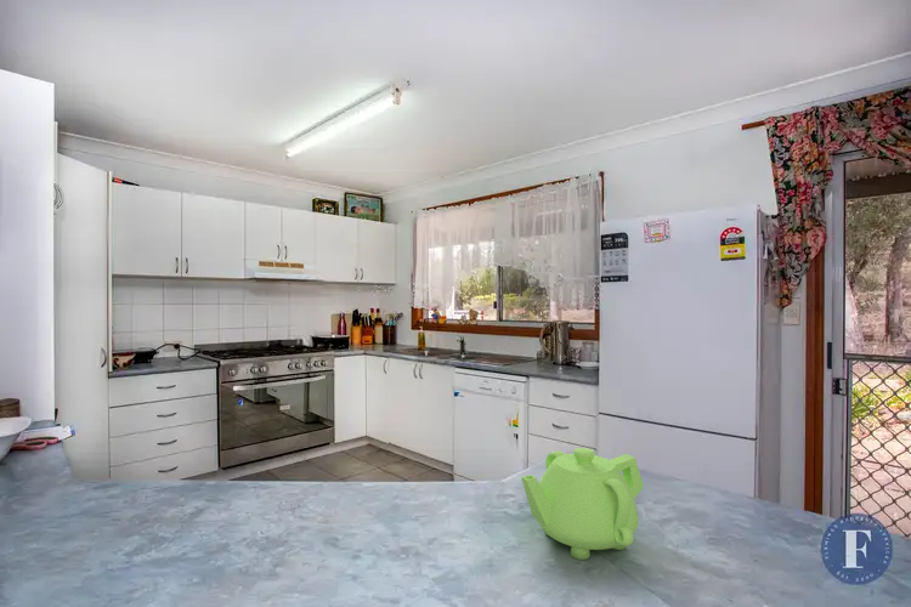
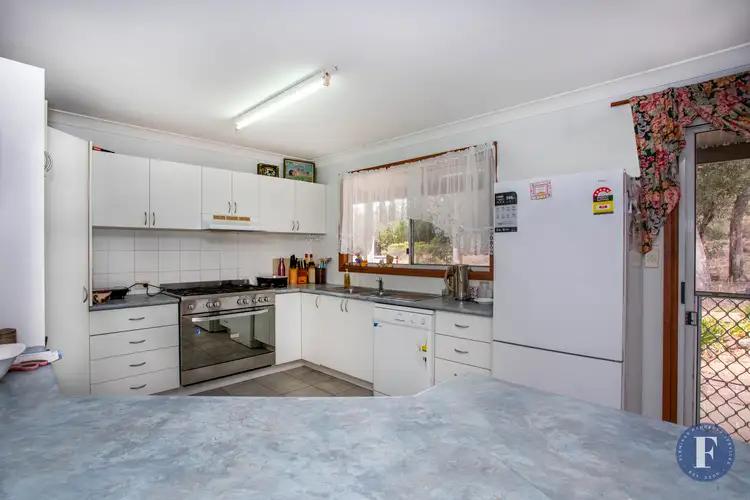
- teapot [520,447,645,561]
